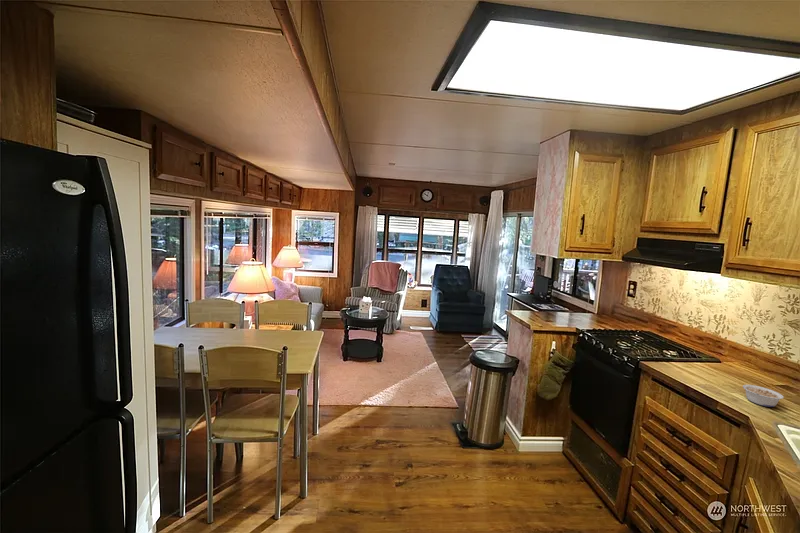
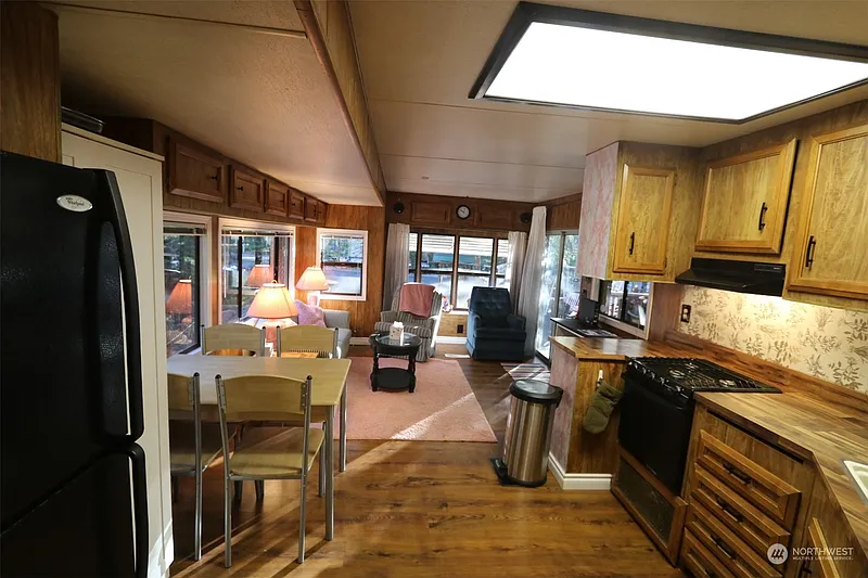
- legume [742,384,785,408]
